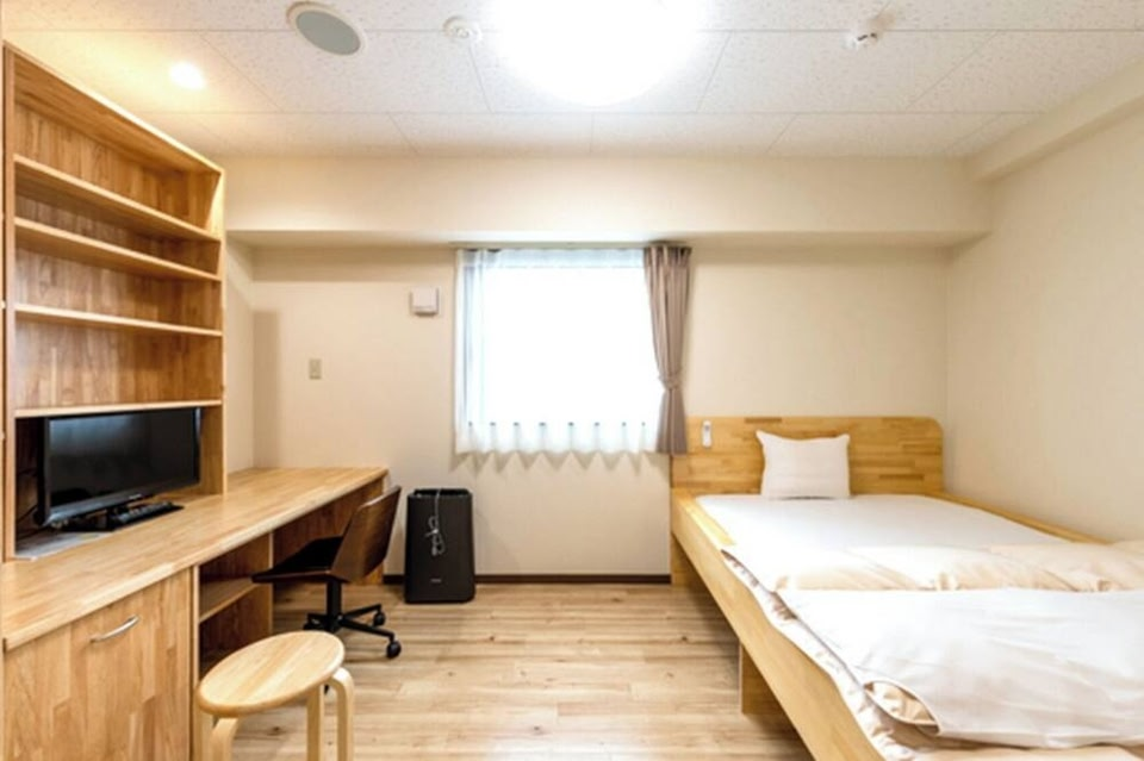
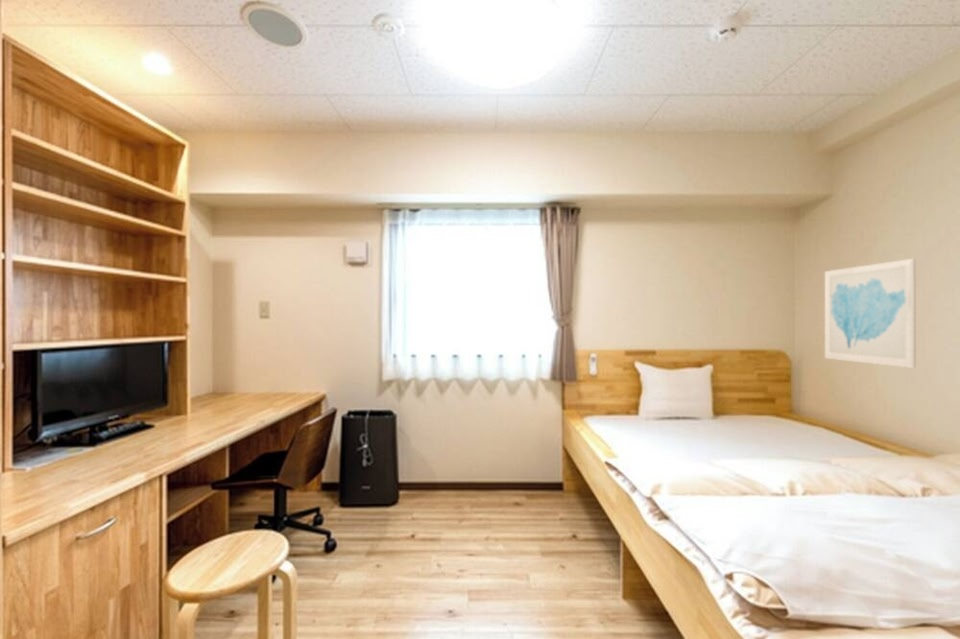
+ wall art [824,258,917,369]
